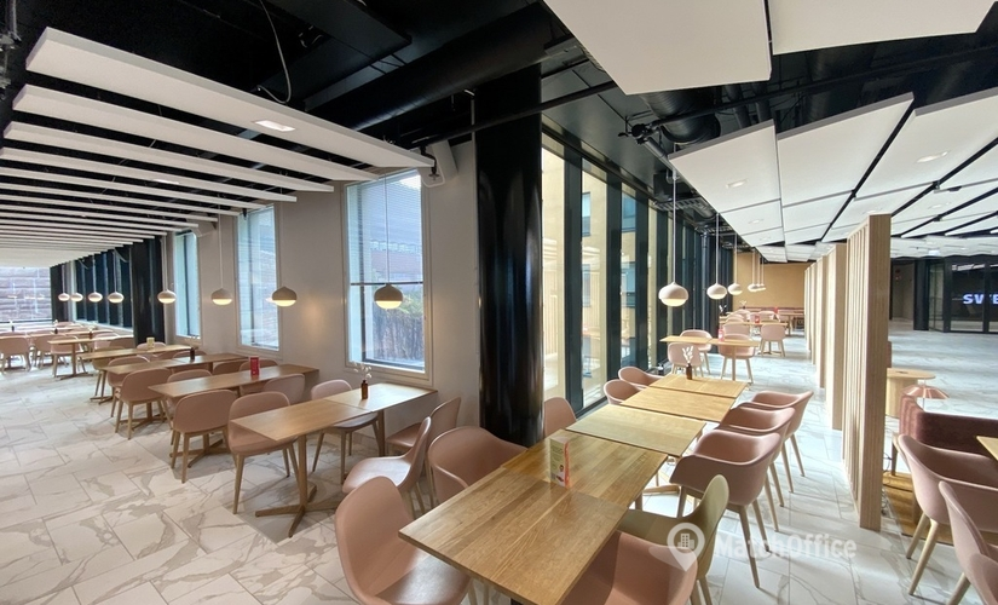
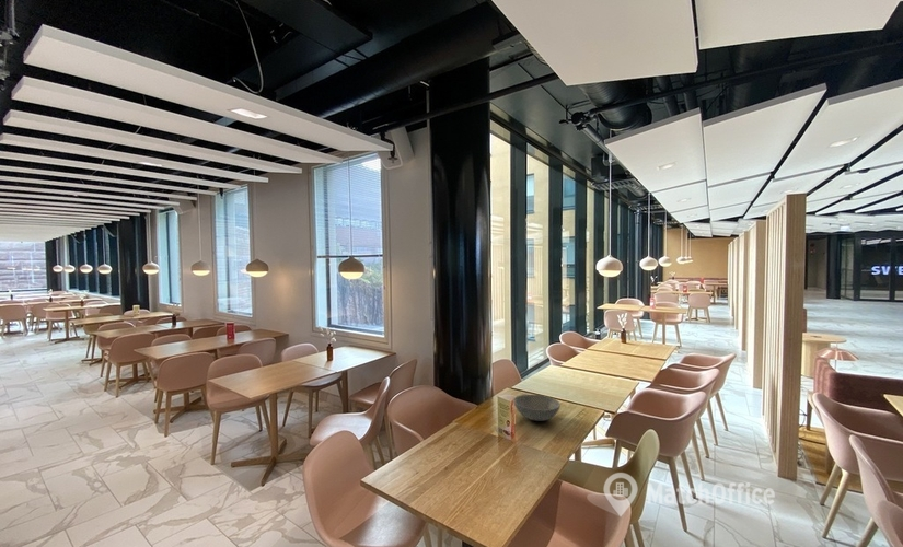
+ bowl [513,394,562,422]
